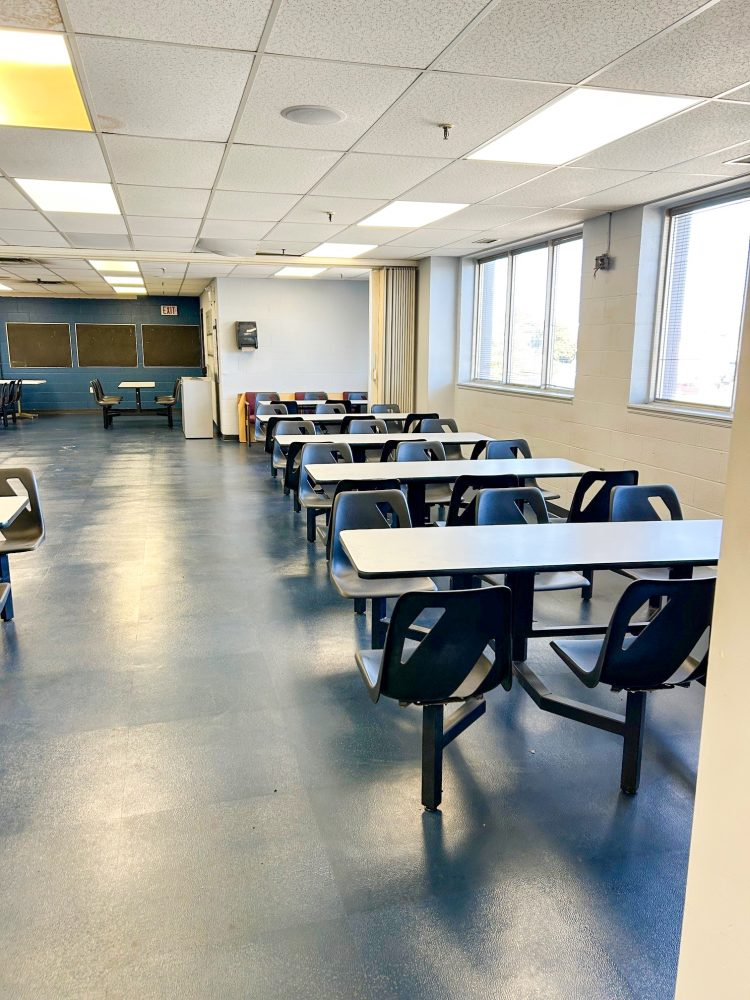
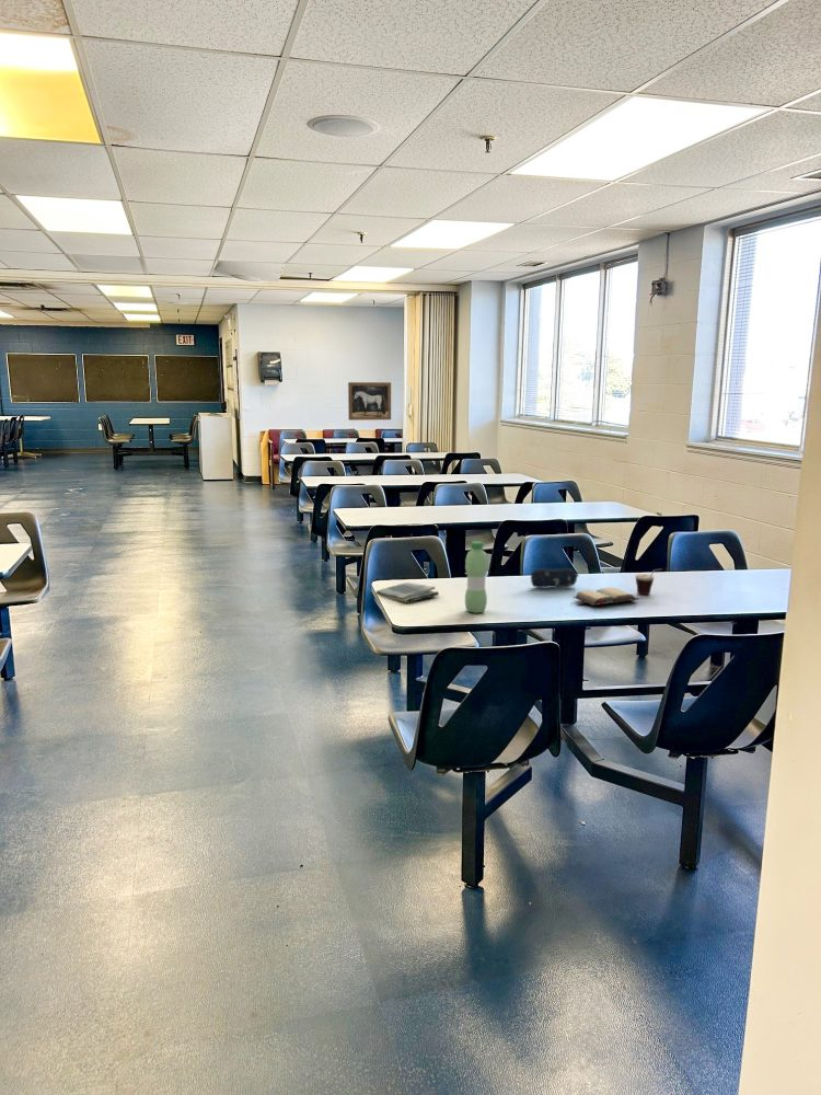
+ hardback book [573,587,639,607]
+ pencil case [530,567,580,589]
+ cup [634,567,663,596]
+ wall art [347,381,392,422]
+ dish towel [374,581,440,604]
+ water bottle [464,540,489,614]
